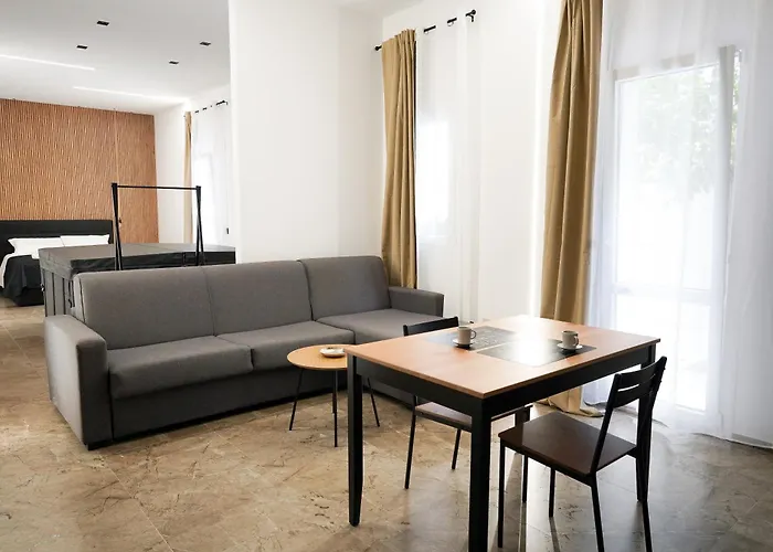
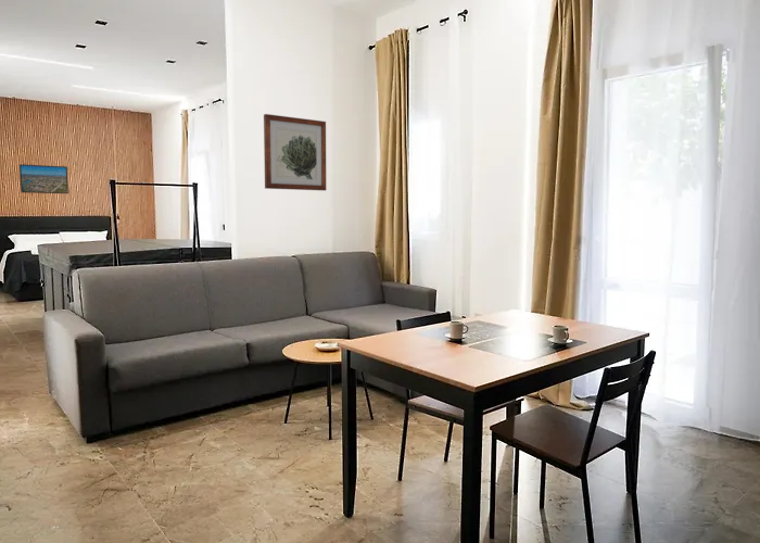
+ wall art [263,113,327,191]
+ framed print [18,163,69,194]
